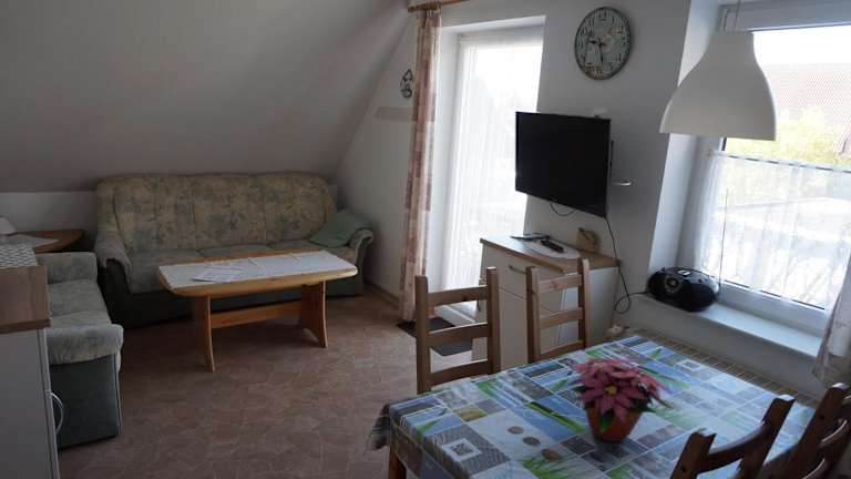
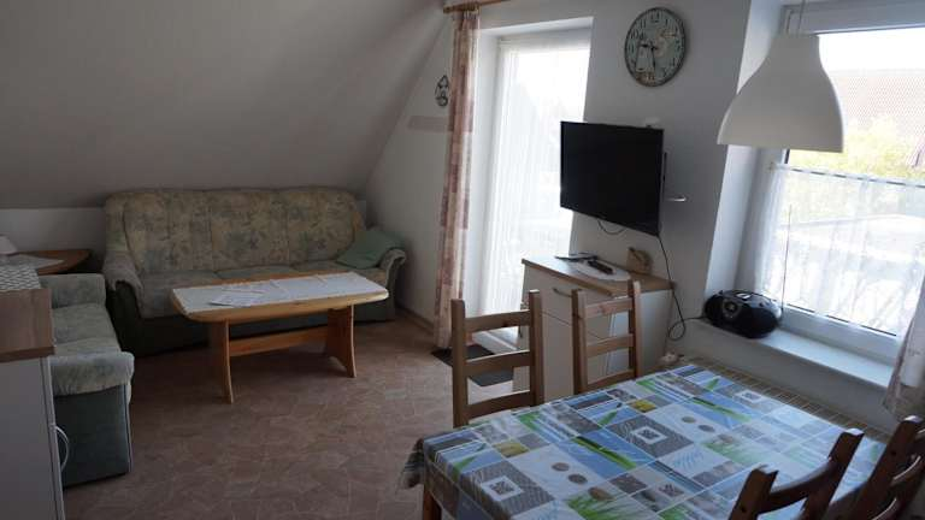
- flower arrangement [563,357,677,442]
